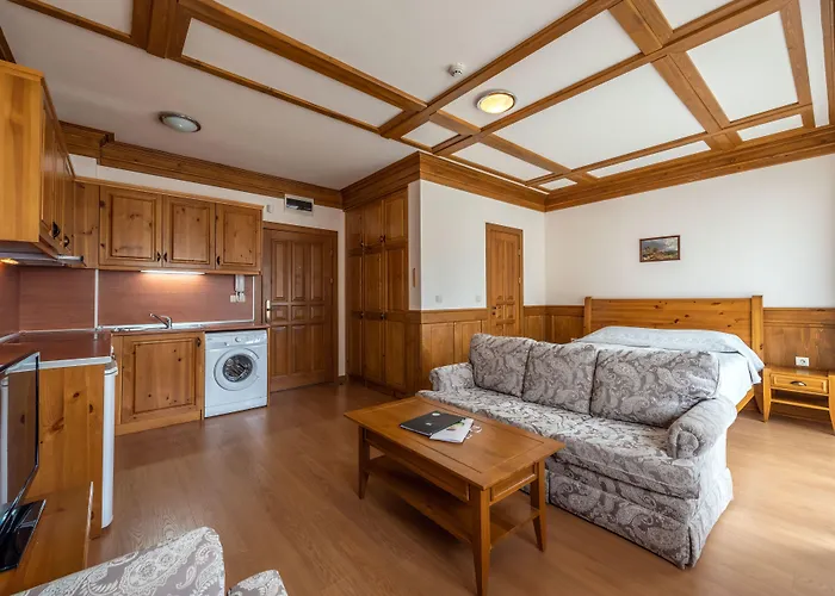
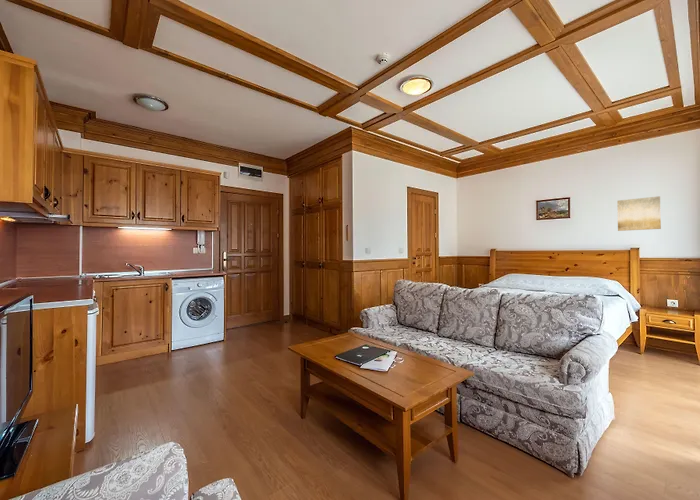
+ wall art [616,195,662,232]
